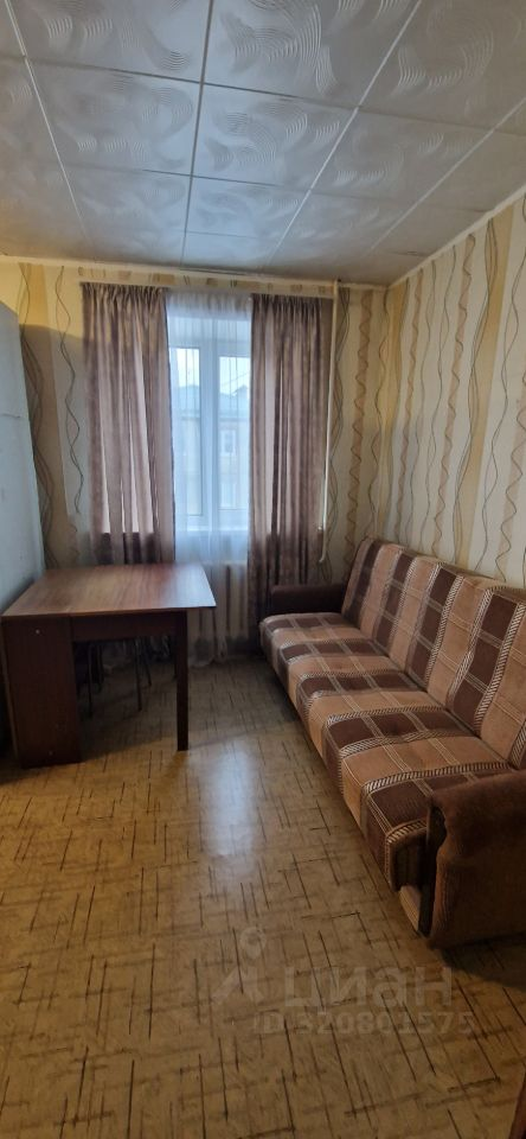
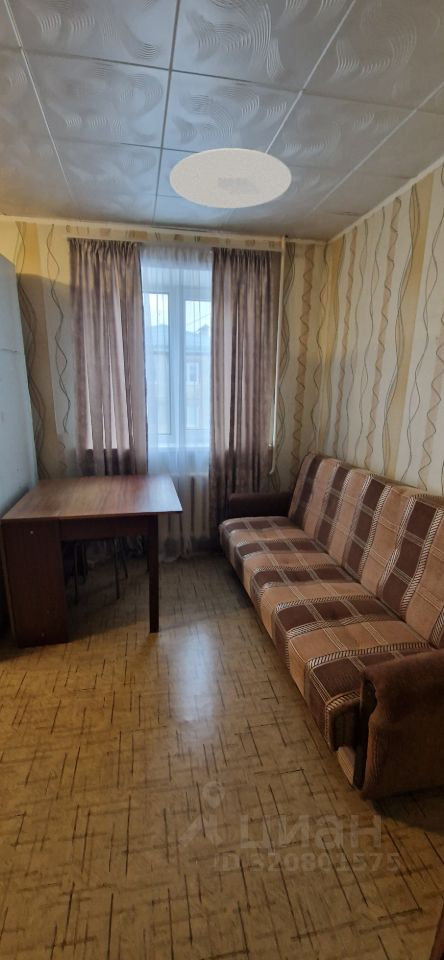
+ ceiling light [169,147,292,209]
